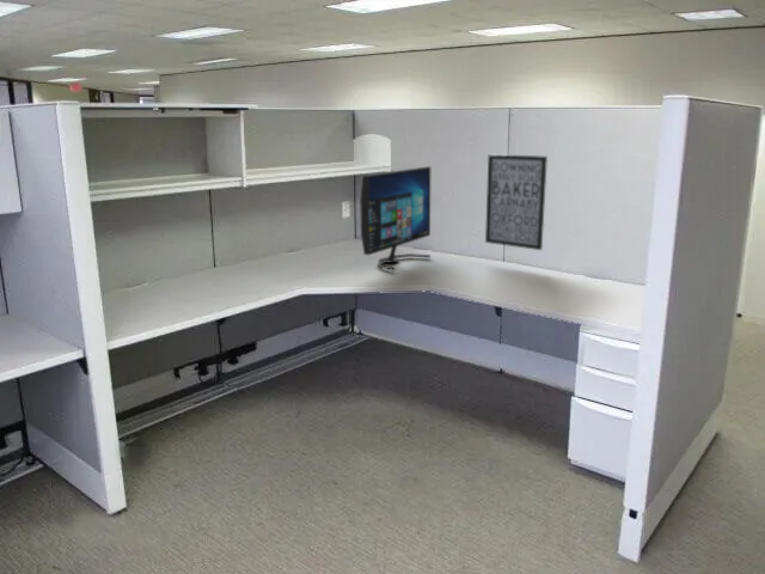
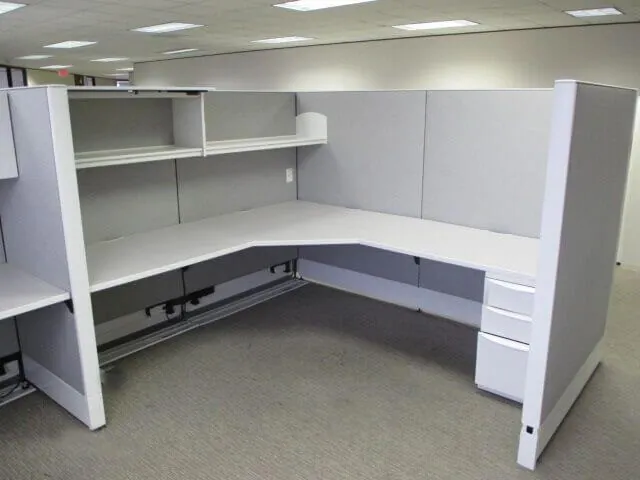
- wall art [484,153,549,251]
- computer monitor [359,165,432,271]
